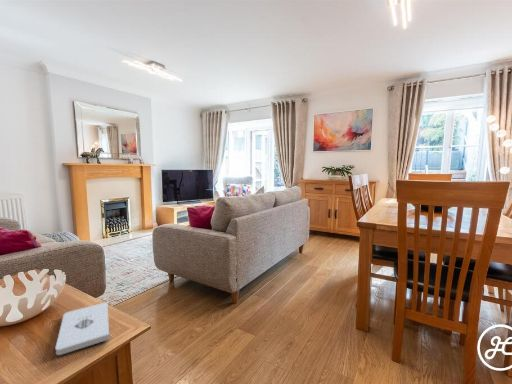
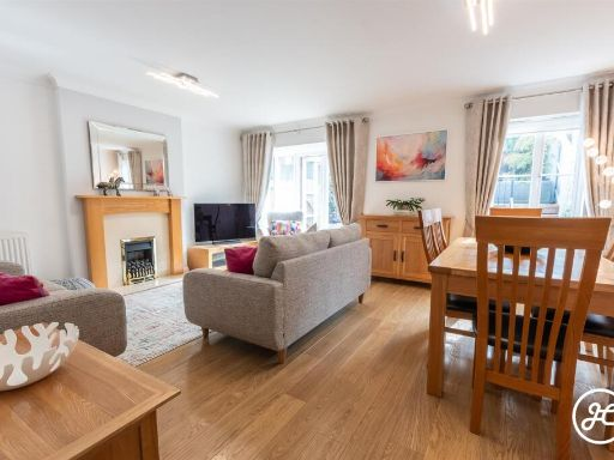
- notepad [54,301,110,356]
